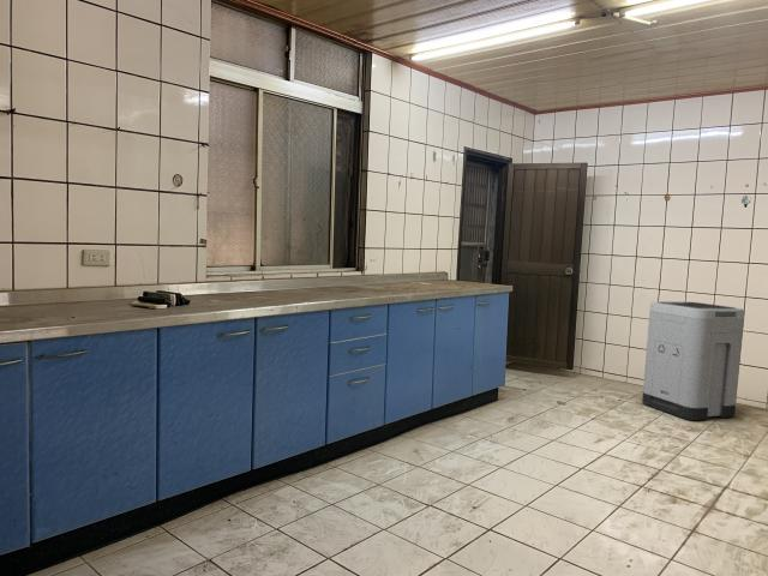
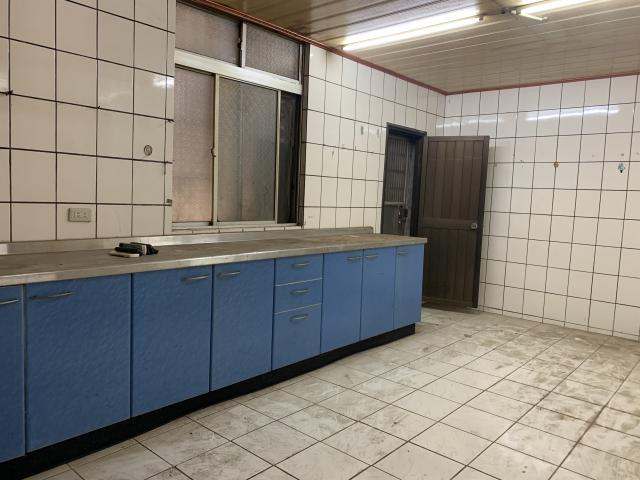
- trash can [641,301,746,421]
